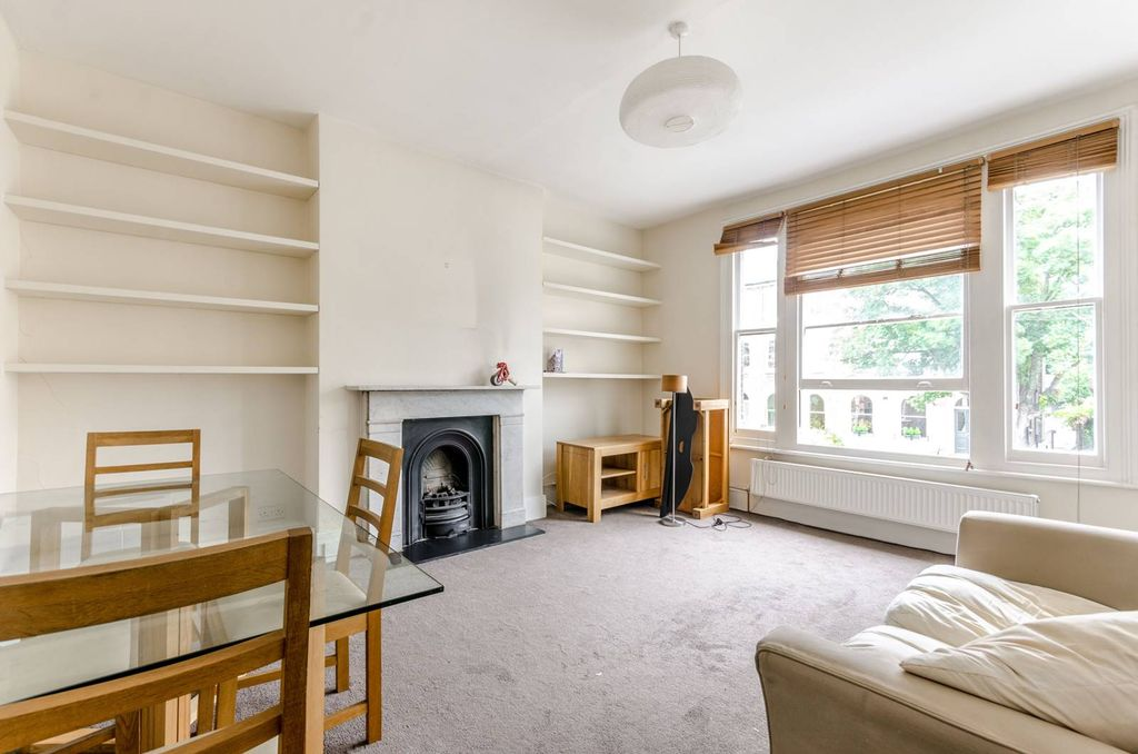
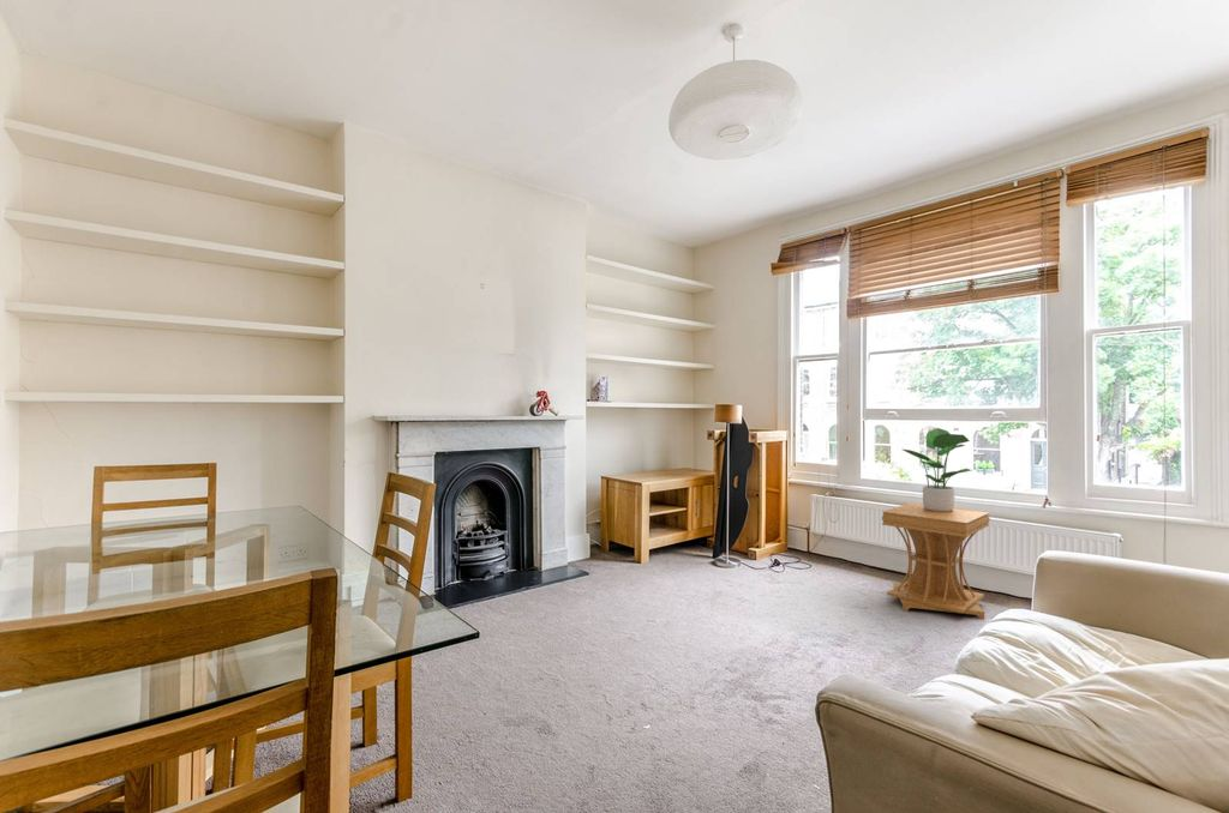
+ potted plant [903,427,972,512]
+ side table [881,502,990,620]
